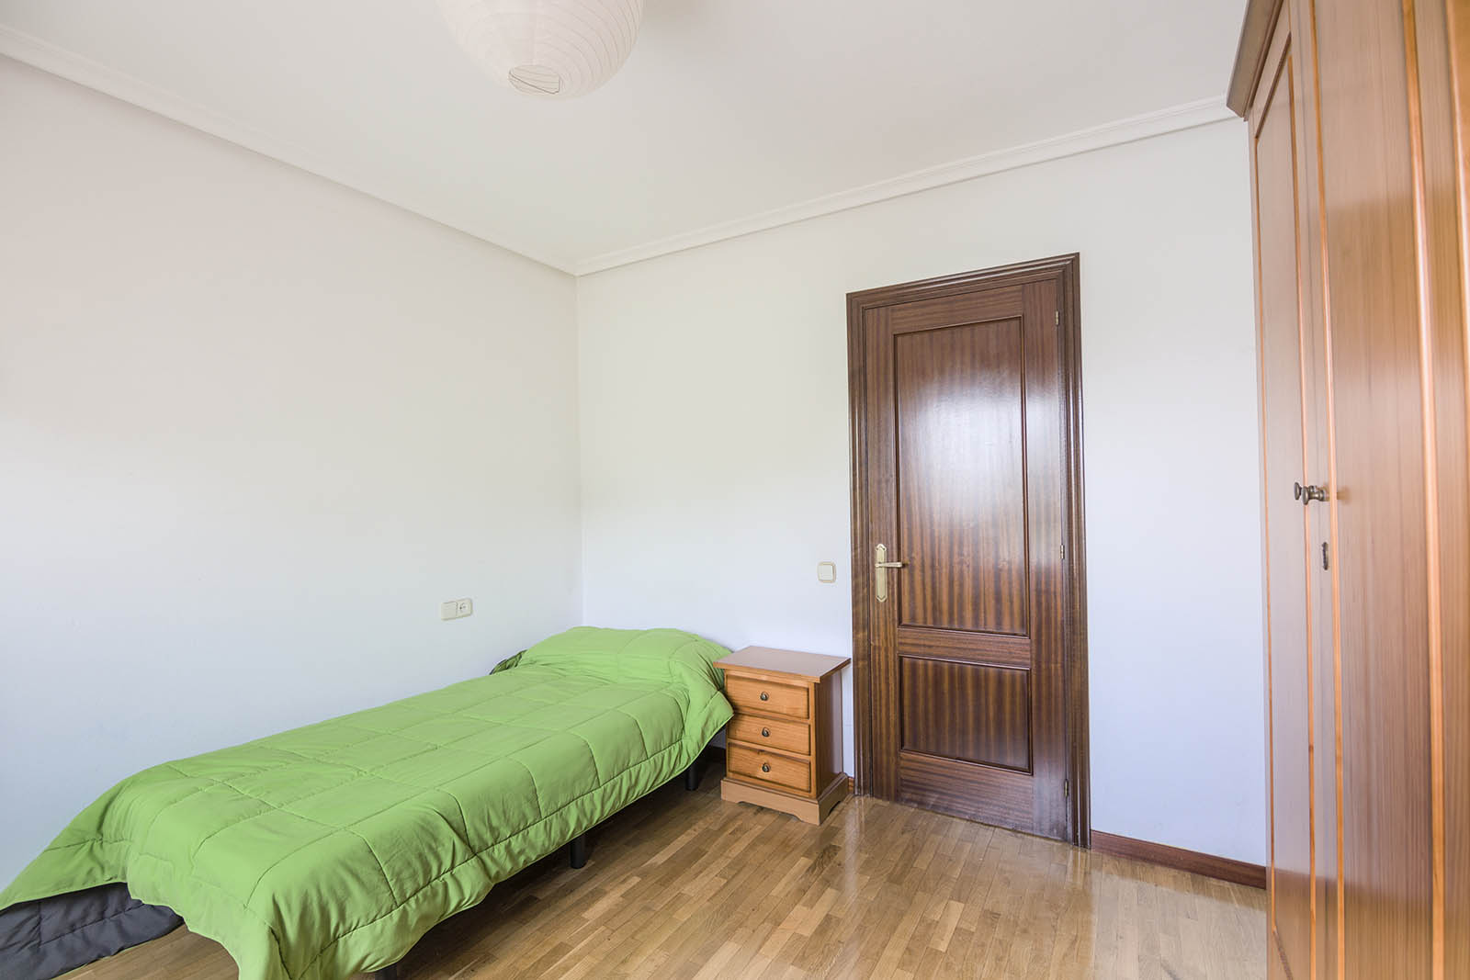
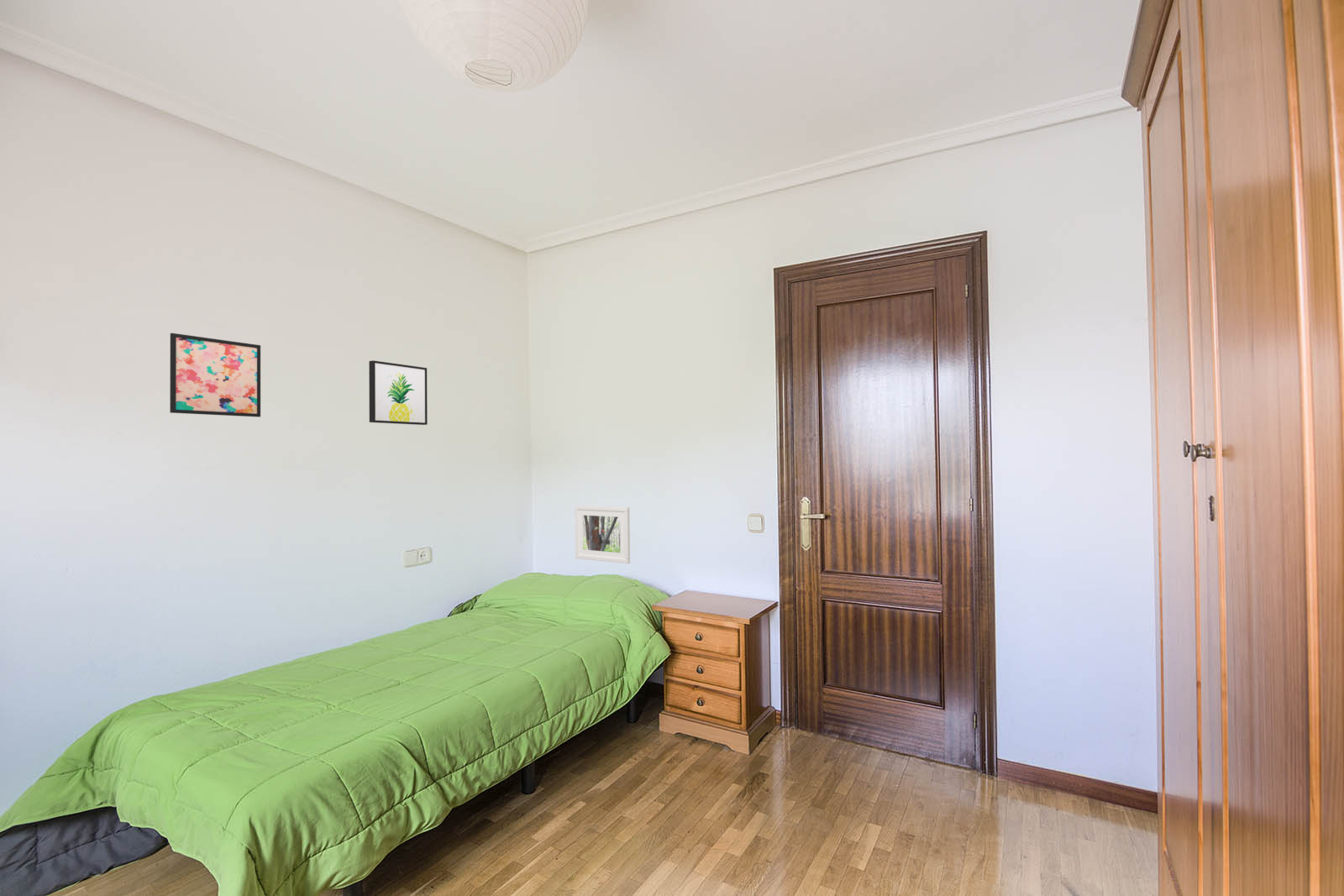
+ wall art [368,359,428,426]
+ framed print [574,505,631,564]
+ wall art [169,333,261,418]
